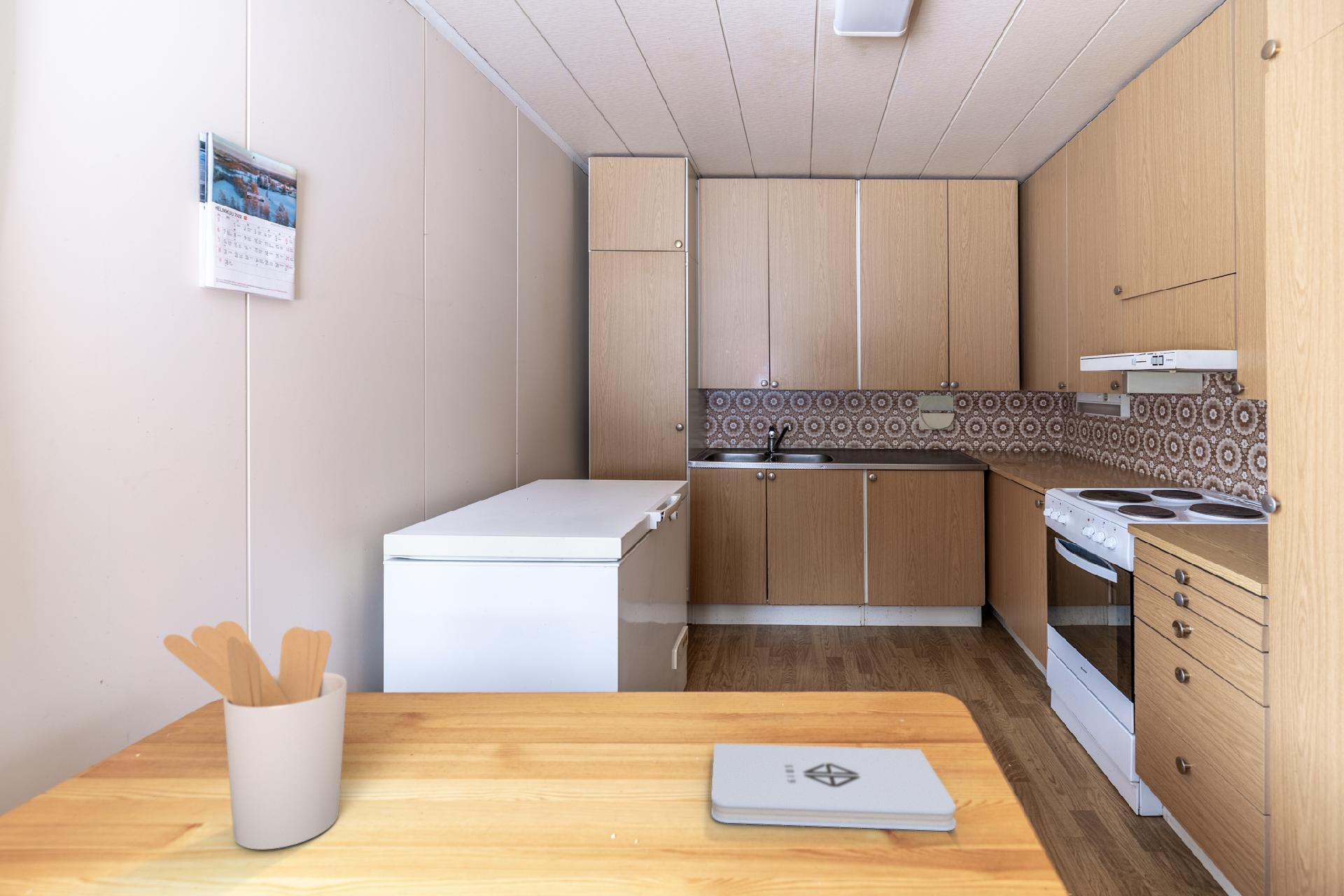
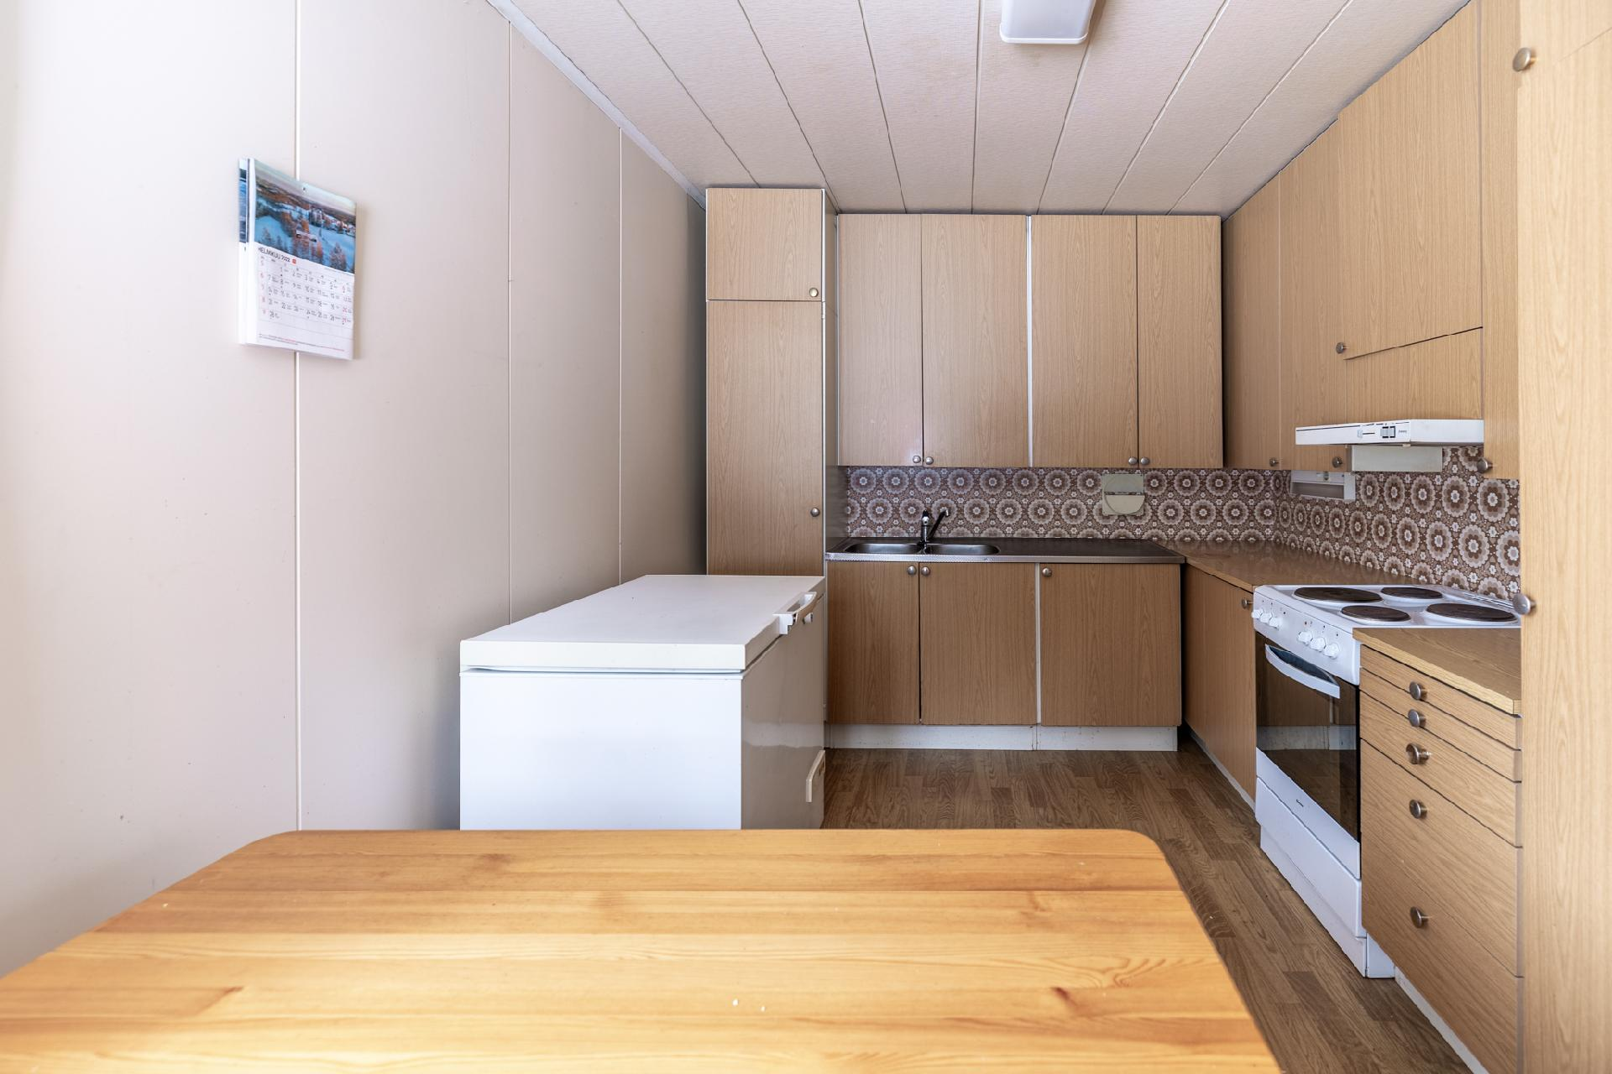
- notepad [710,743,957,832]
- utensil holder [162,620,348,851]
